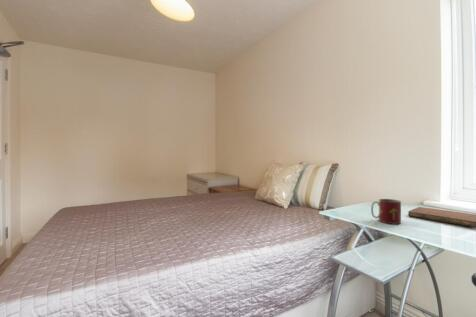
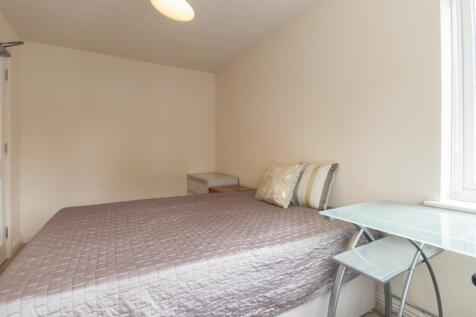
- notebook [407,206,476,228]
- mug [370,198,402,225]
